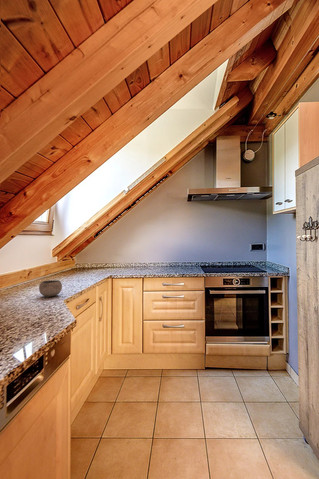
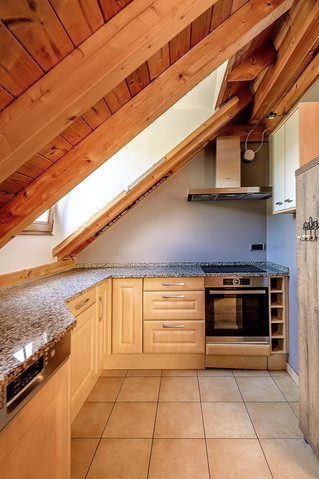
- bowl [38,279,63,298]
